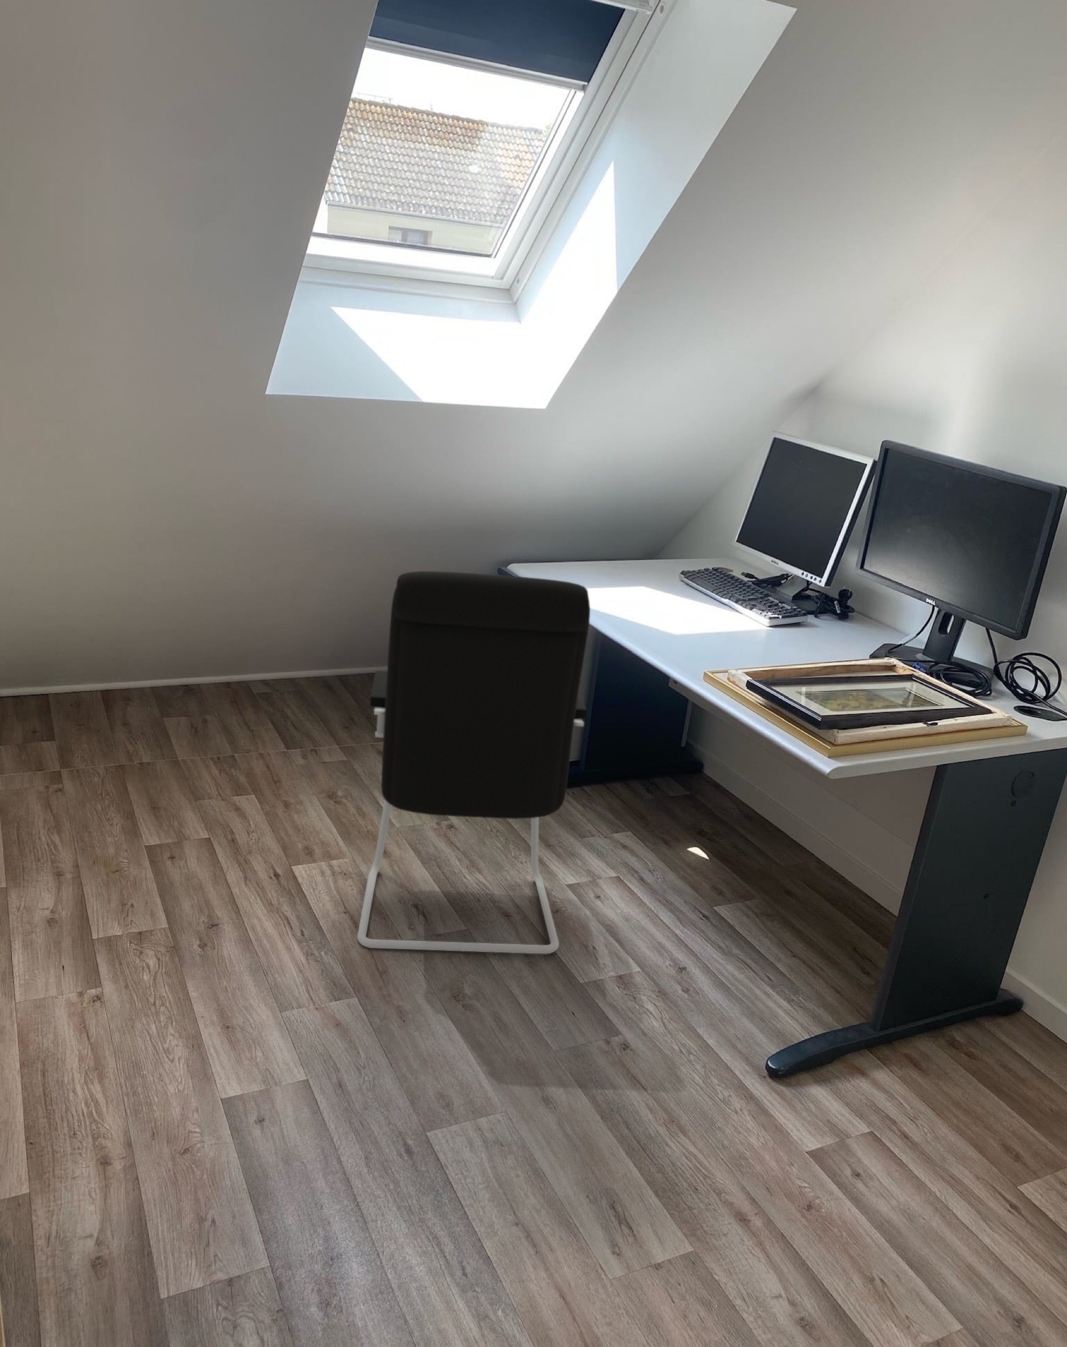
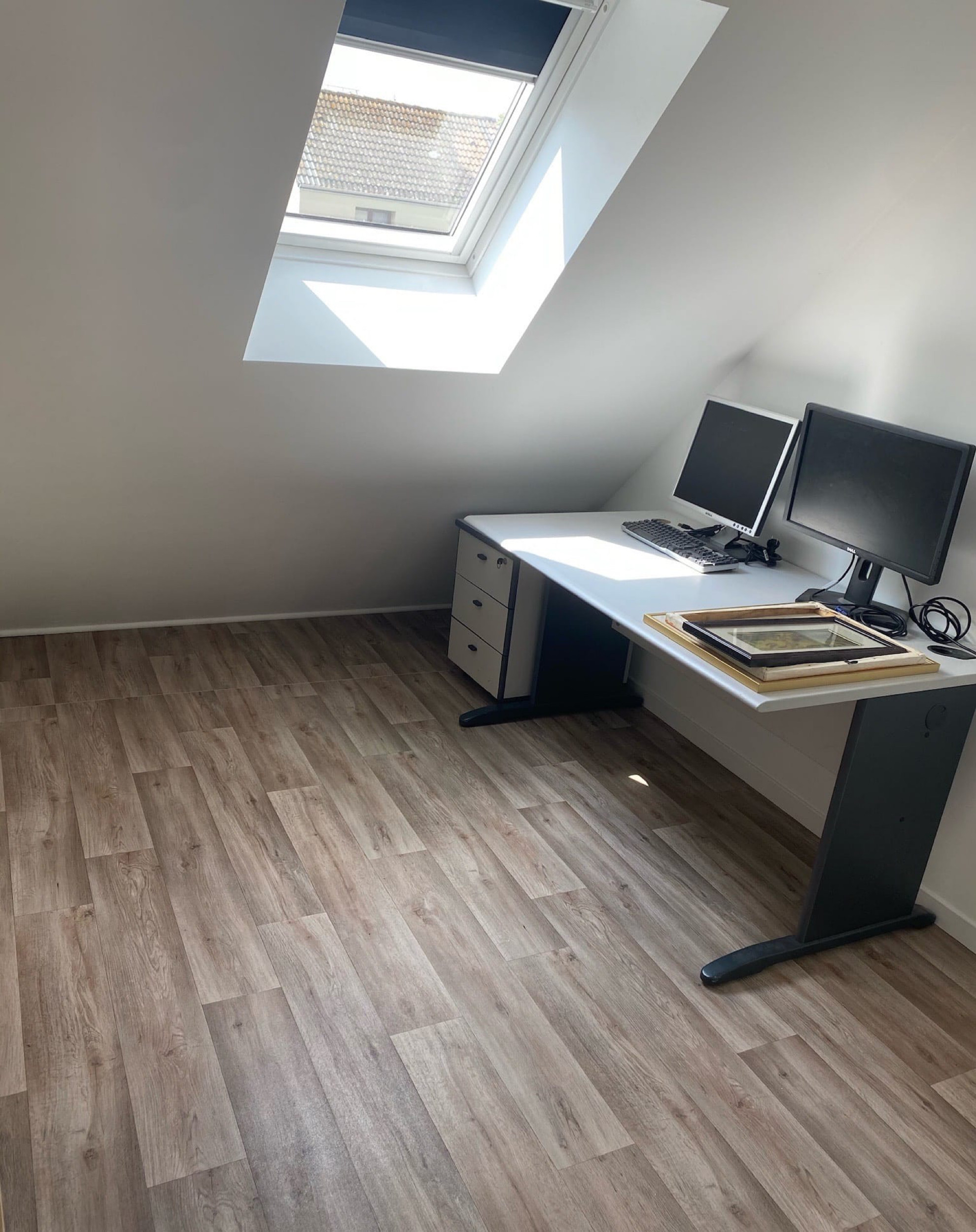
- office chair [356,571,590,954]
